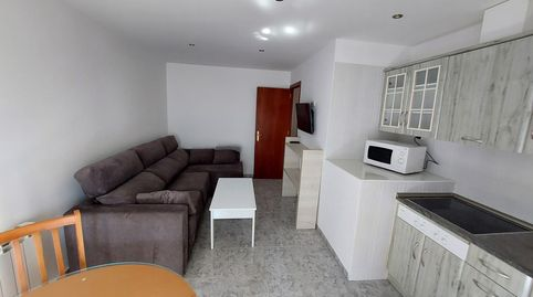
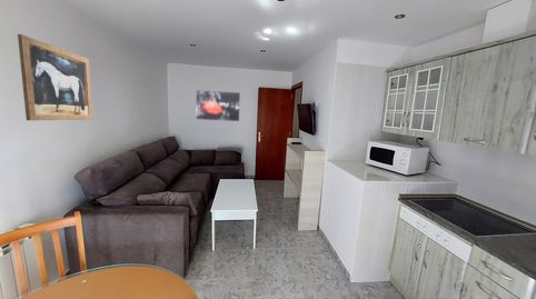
+ wall art [196,89,241,122]
+ wall art [17,33,93,121]
